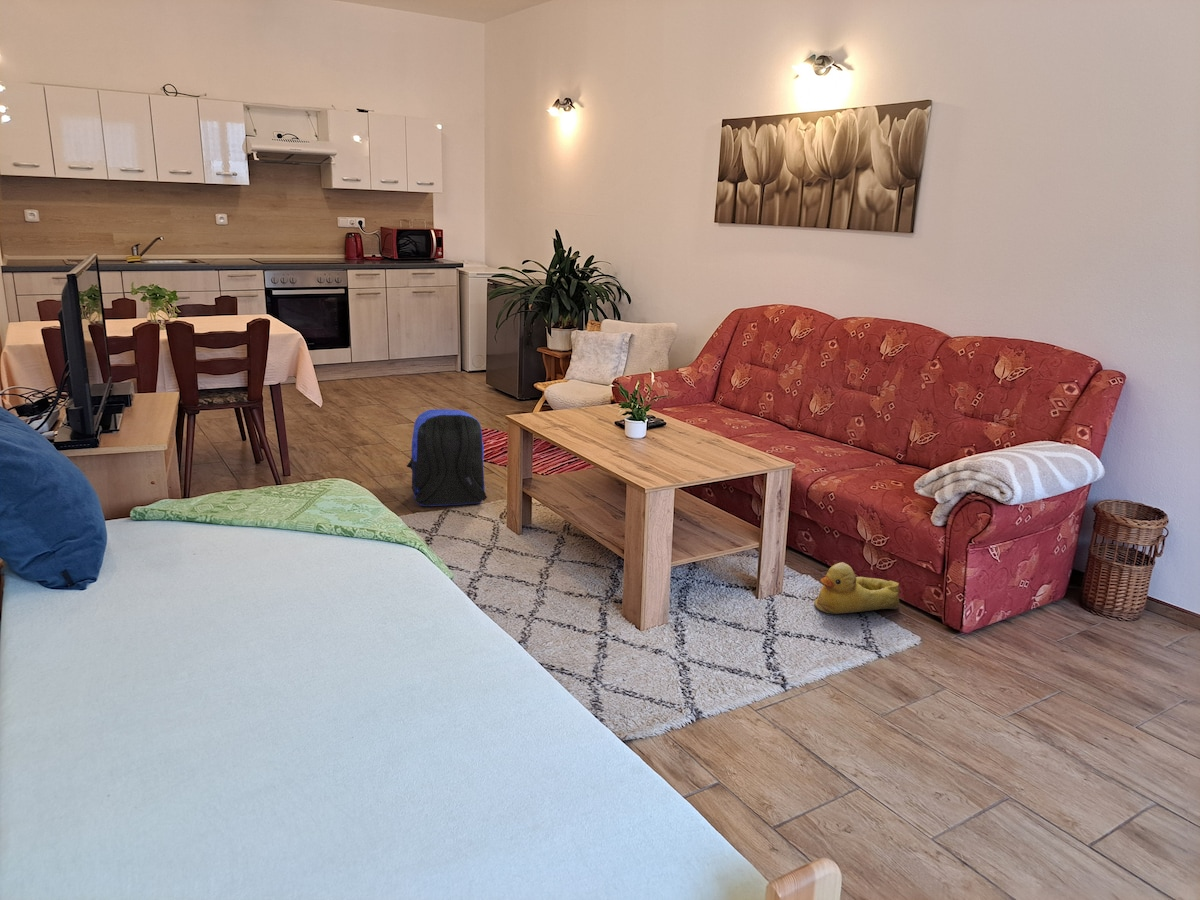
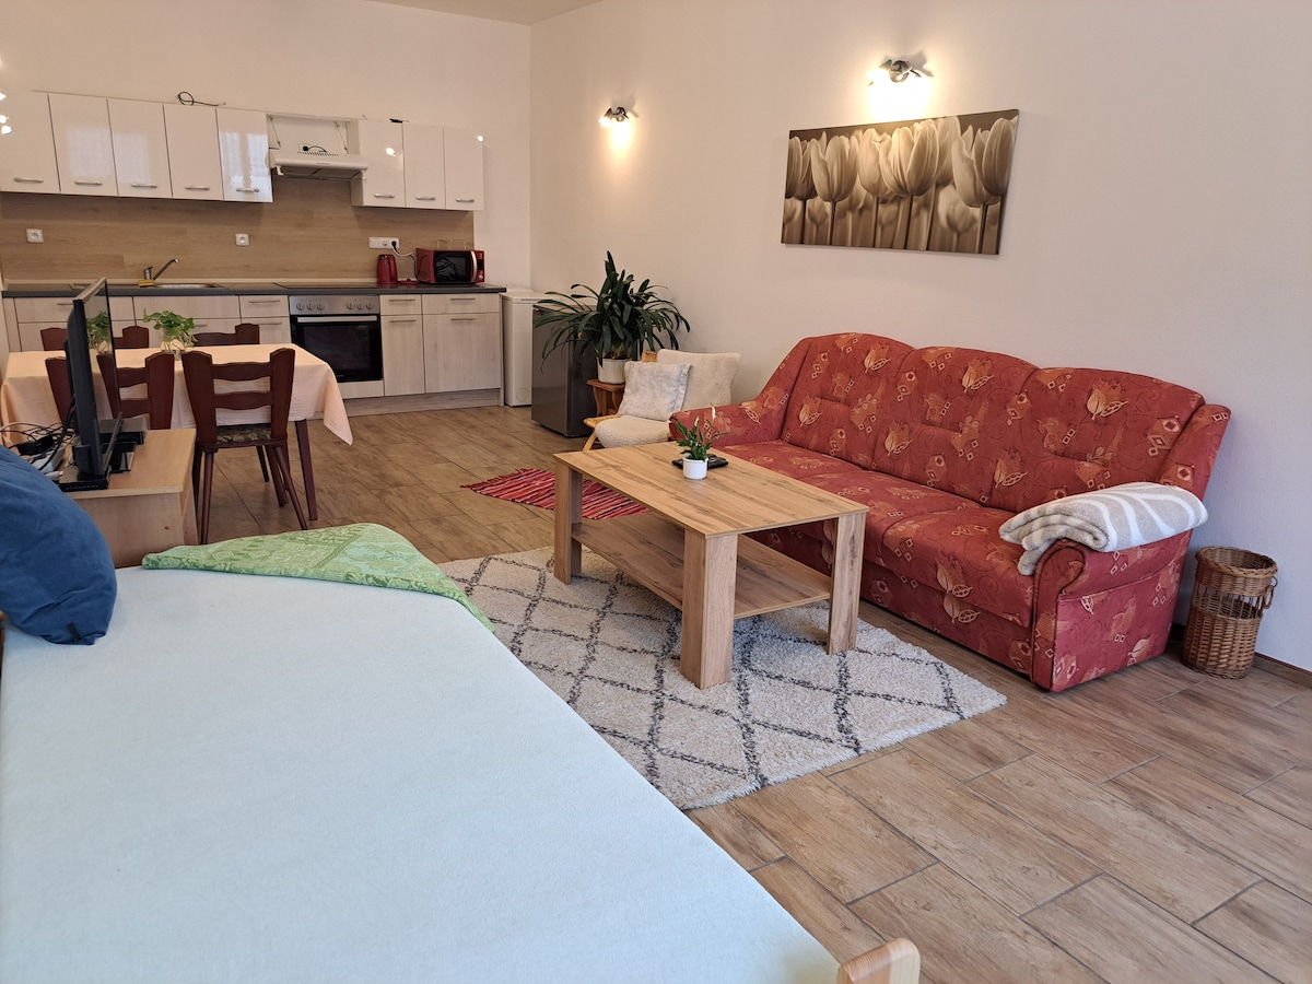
- backpack [406,408,488,507]
- rubber duck [813,561,900,615]
